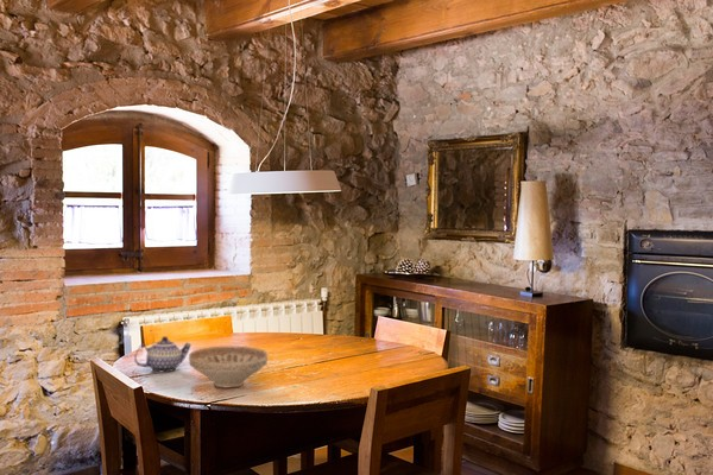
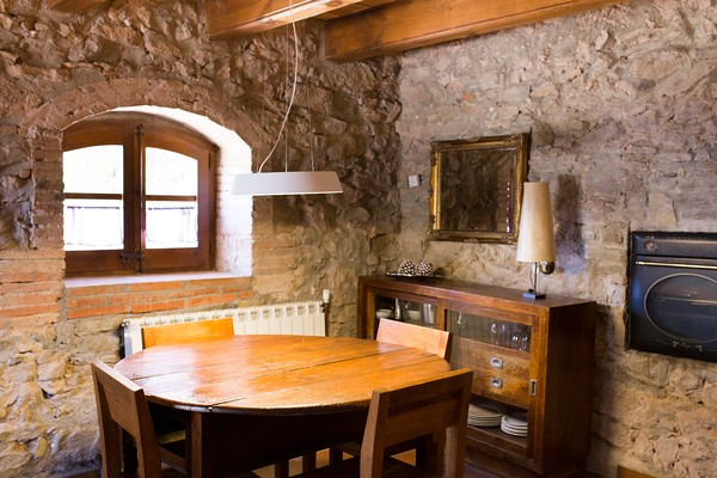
- teapot [133,335,193,373]
- decorative bowl [188,344,269,388]
